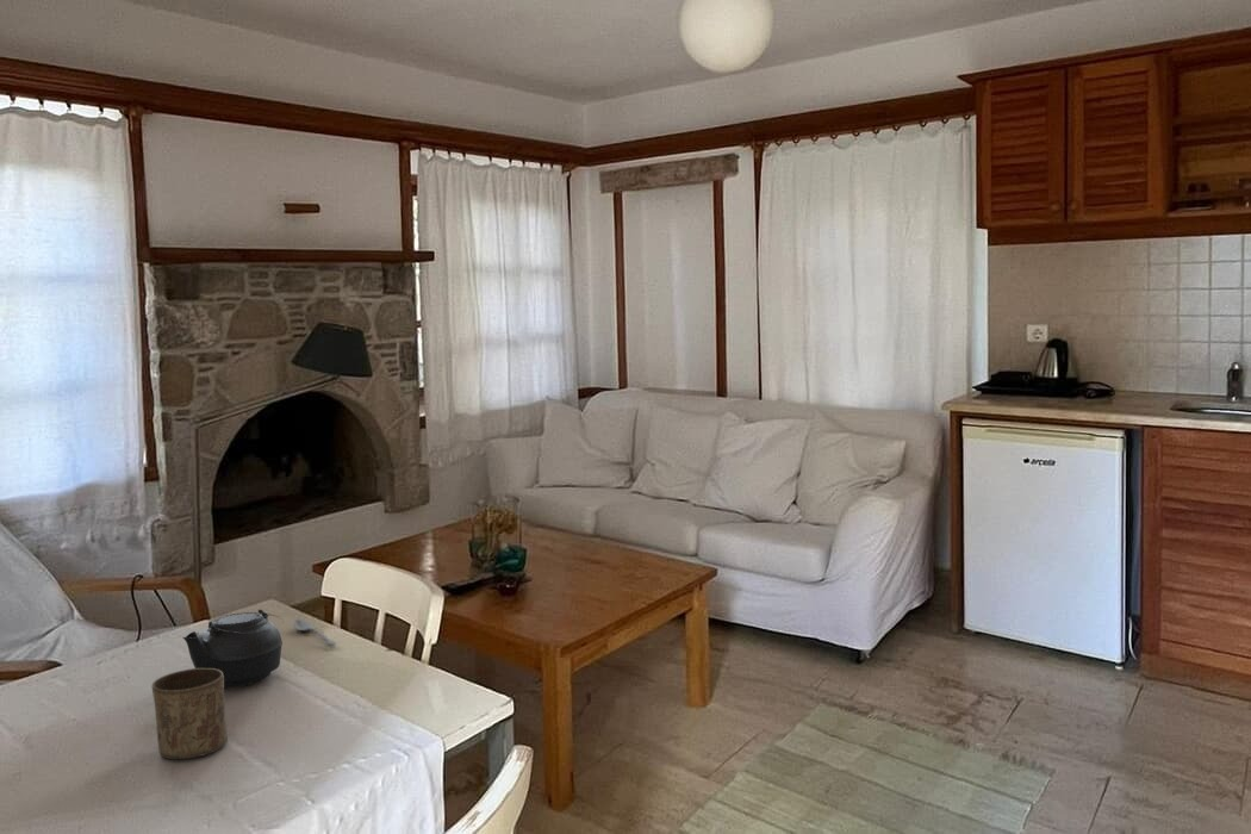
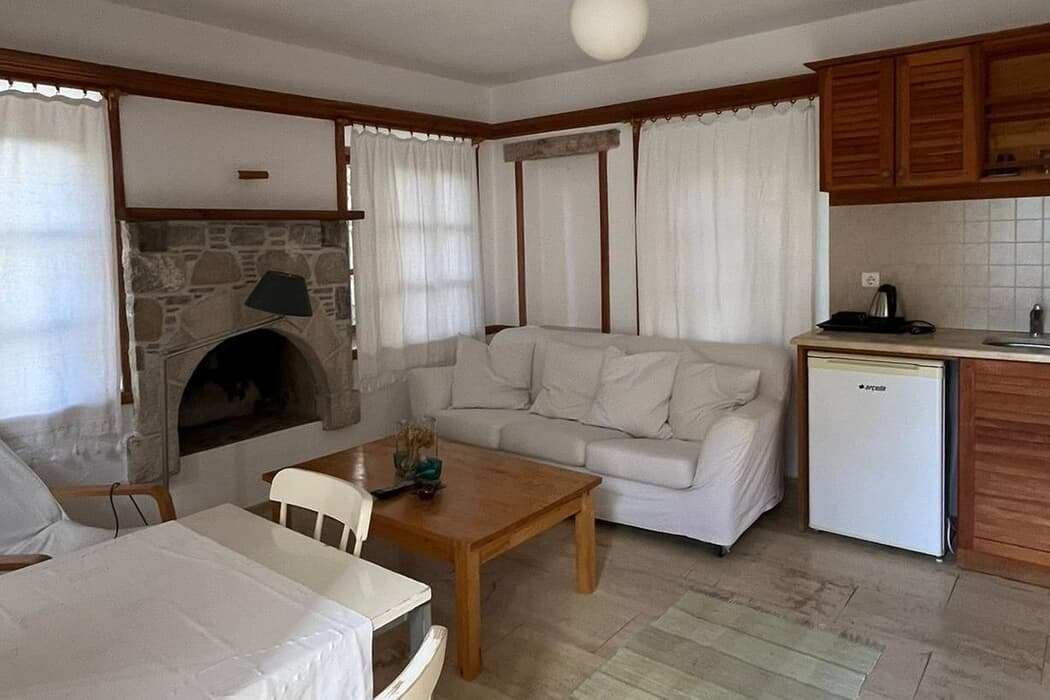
- spoon [293,618,337,647]
- teapot [182,609,286,689]
- cup [150,667,229,760]
